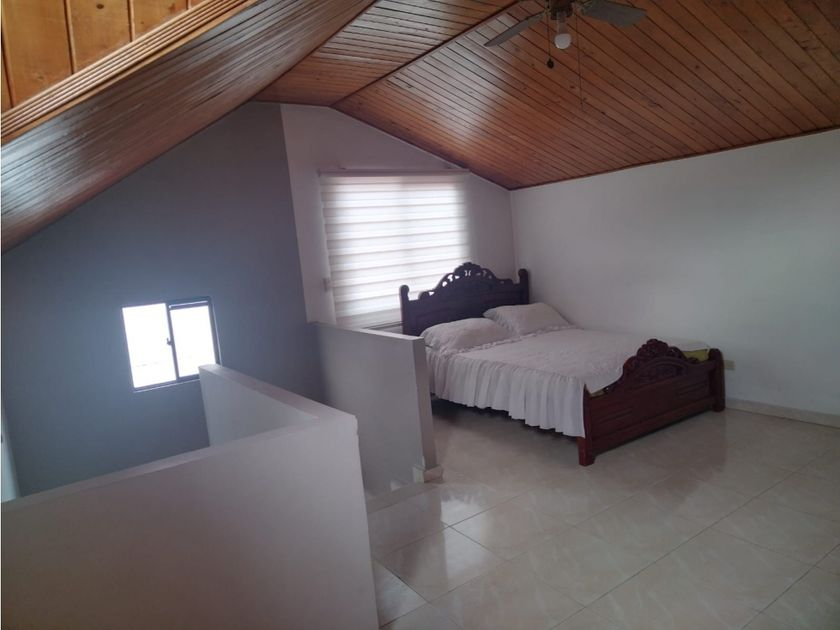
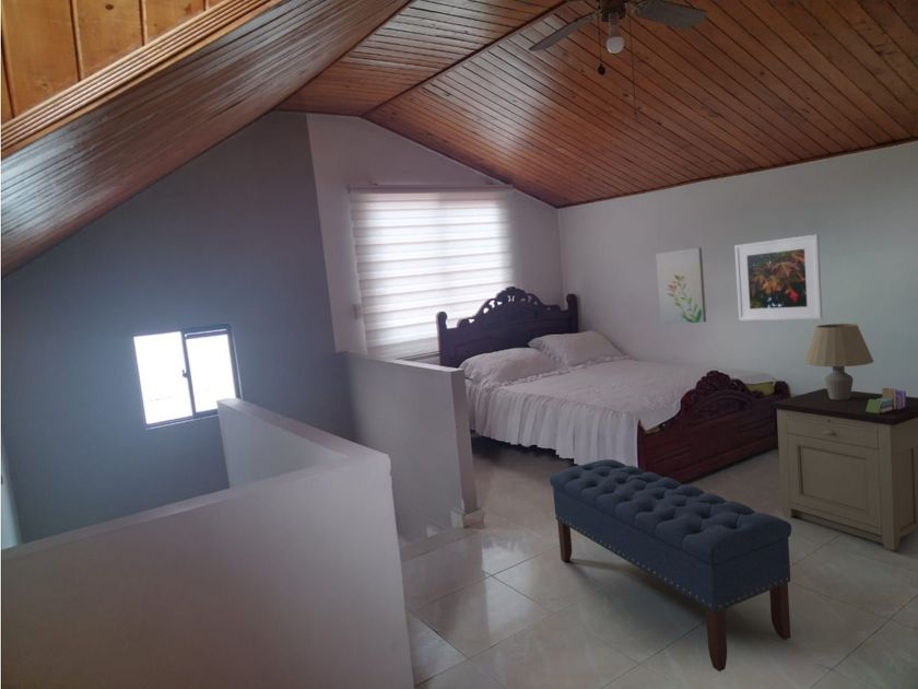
+ book [866,387,907,414]
+ wall art [655,247,707,325]
+ bench [549,458,792,673]
+ nightstand [770,387,918,551]
+ table lamp [803,323,874,400]
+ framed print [733,233,823,322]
